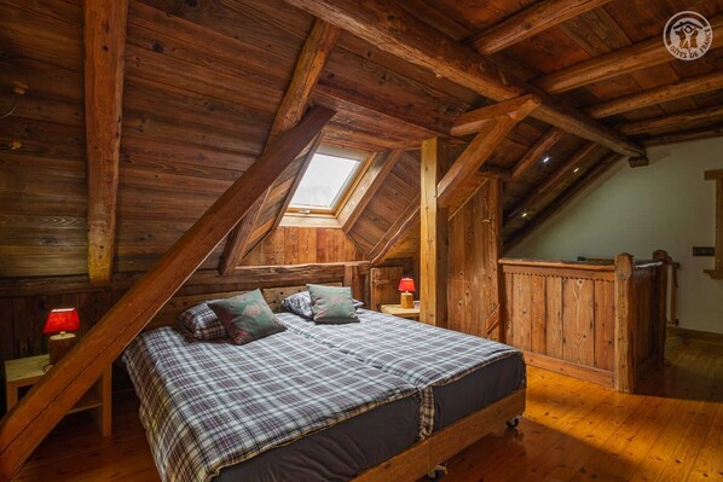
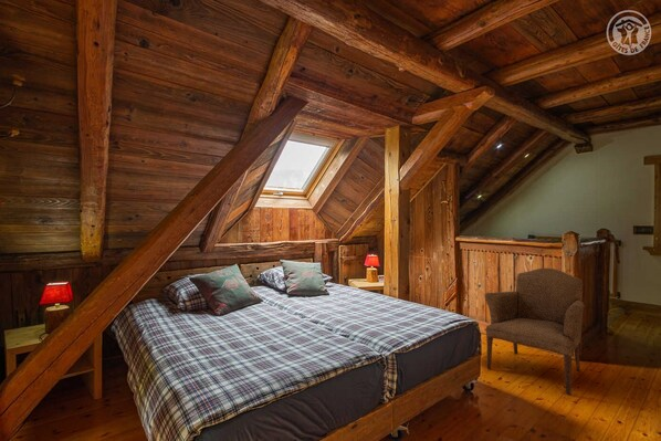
+ armchair [484,267,586,396]
